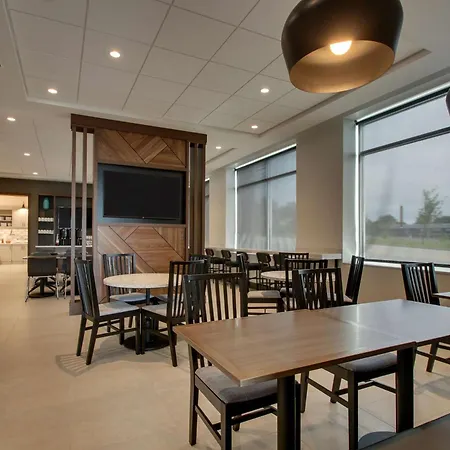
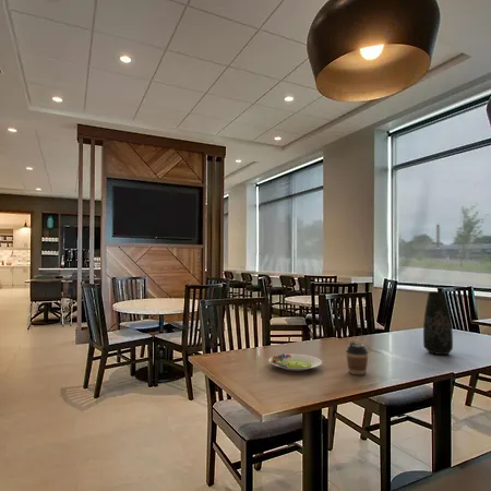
+ salad plate [267,352,323,372]
+ vase [422,290,454,356]
+ coffee cup [345,340,370,376]
